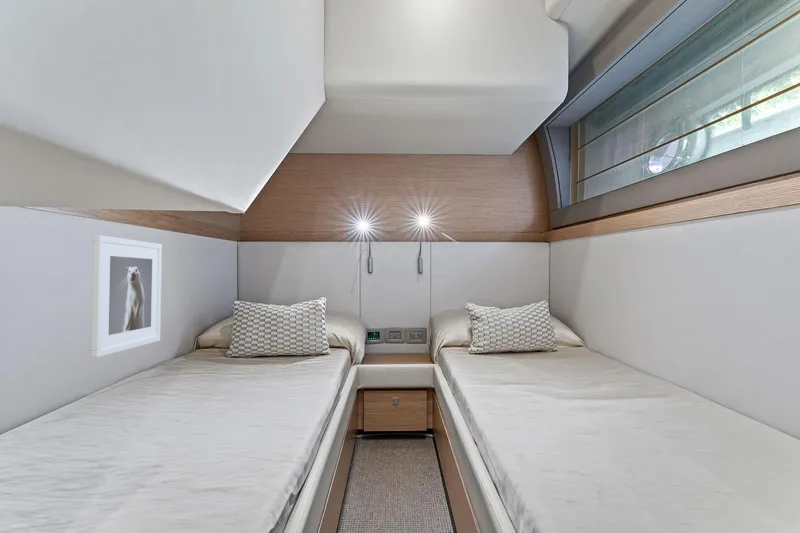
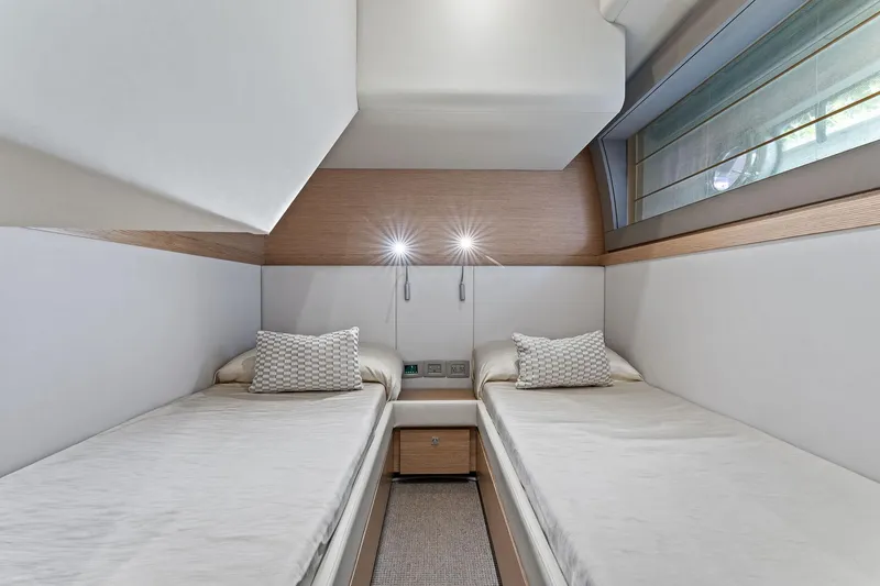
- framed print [90,234,163,359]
